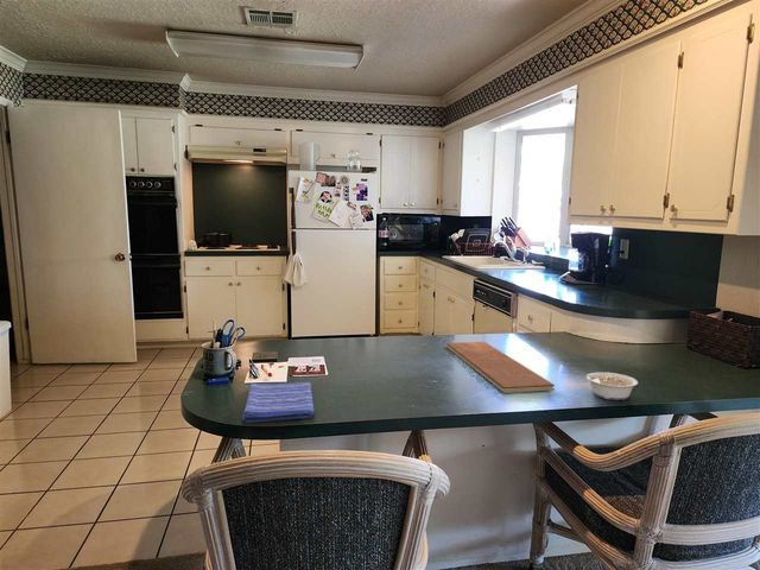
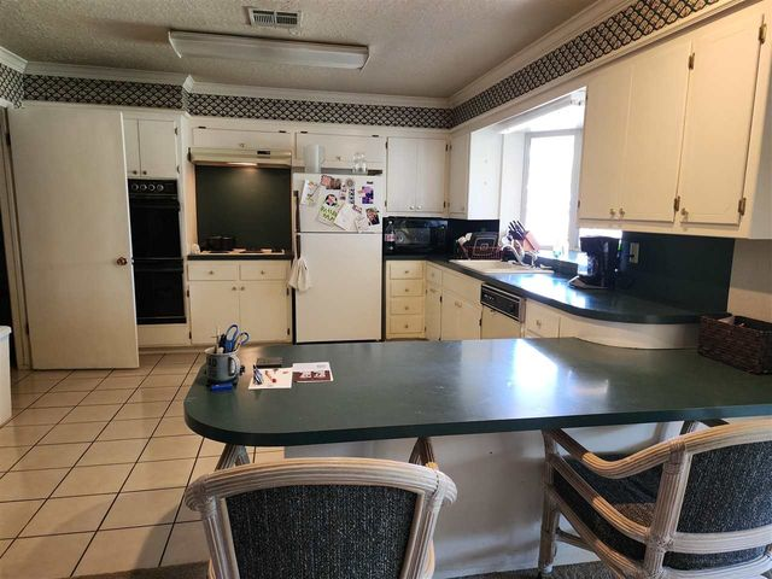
- dish towel [241,380,315,424]
- legume [576,369,639,401]
- chopping board [444,341,556,394]
